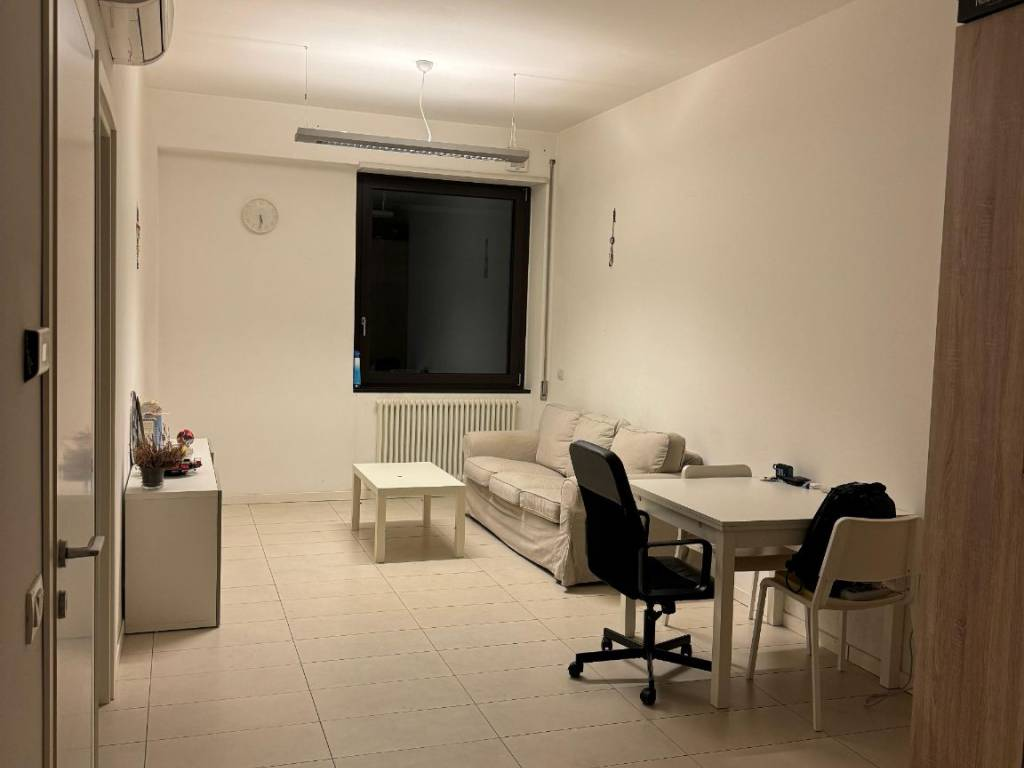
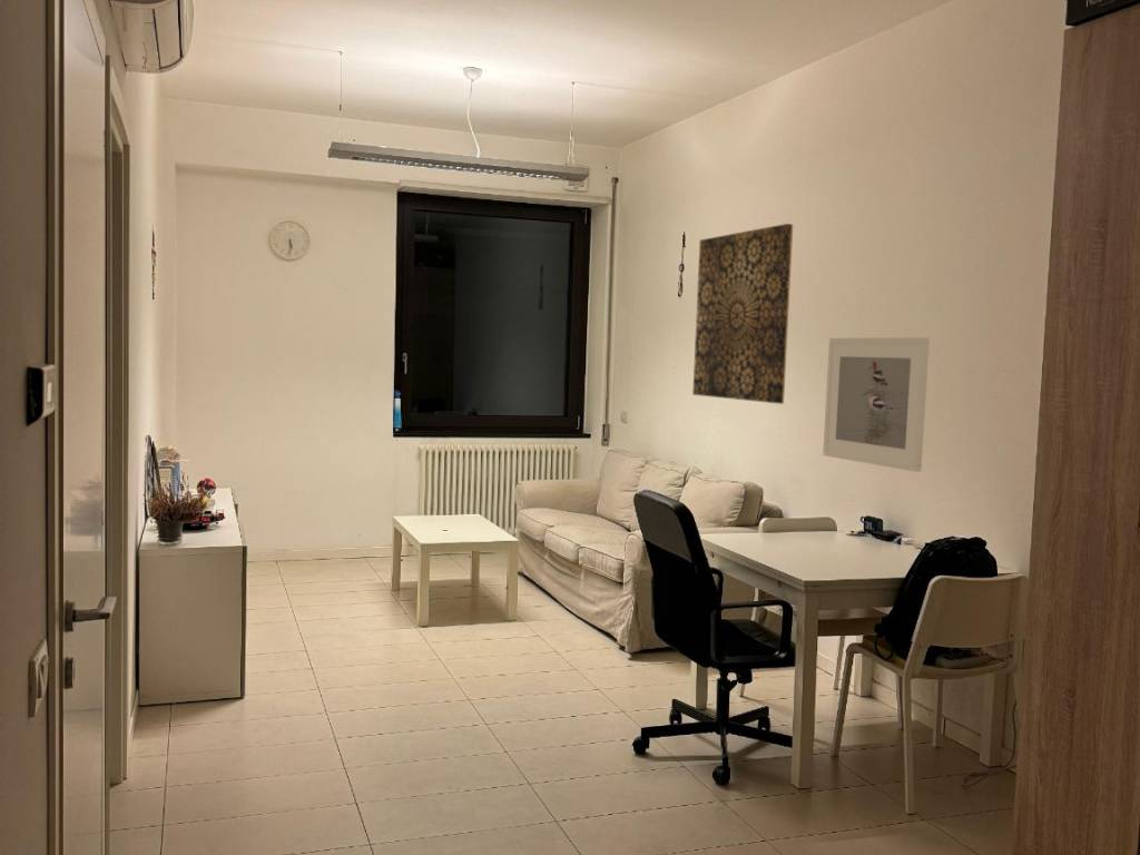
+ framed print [822,336,931,473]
+ wall art [691,223,794,405]
